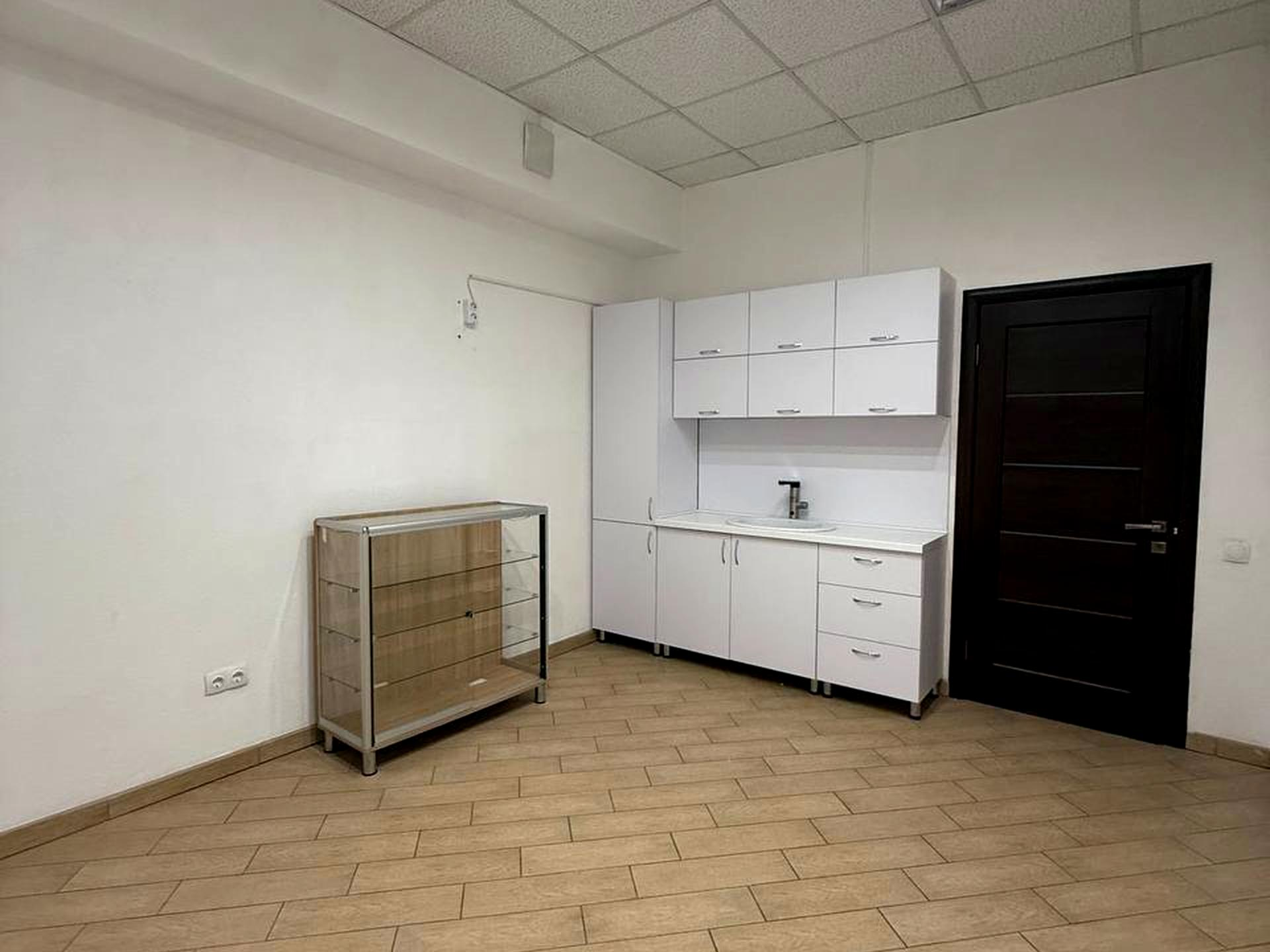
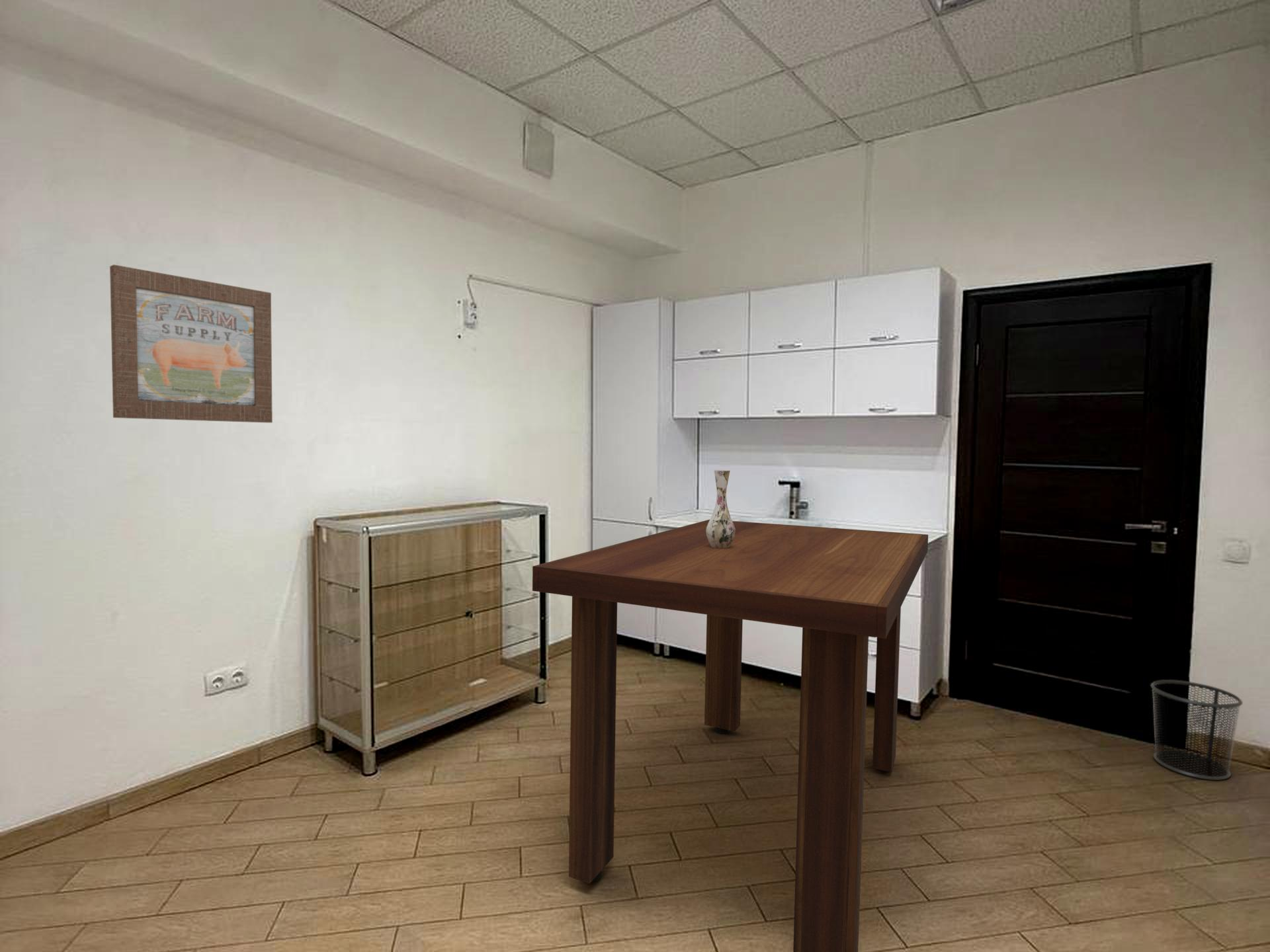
+ vase [706,469,736,549]
+ waste bin [1150,679,1244,781]
+ wall art [109,264,273,423]
+ dining table [532,519,929,952]
